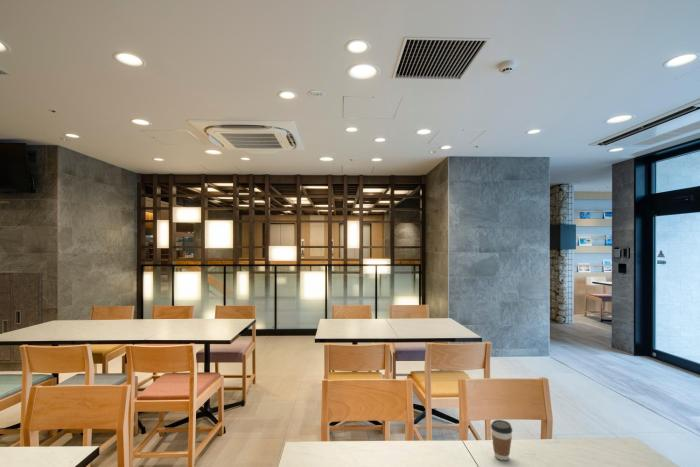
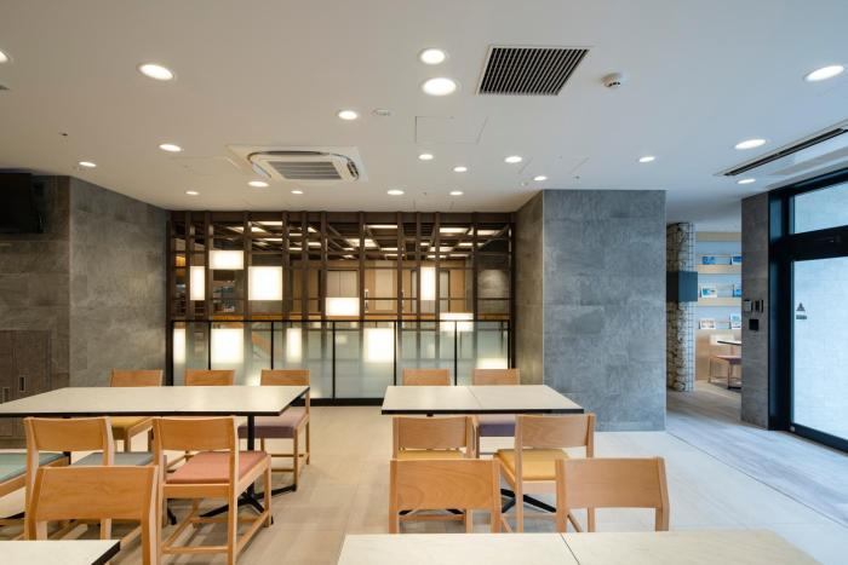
- coffee cup [490,419,513,461]
